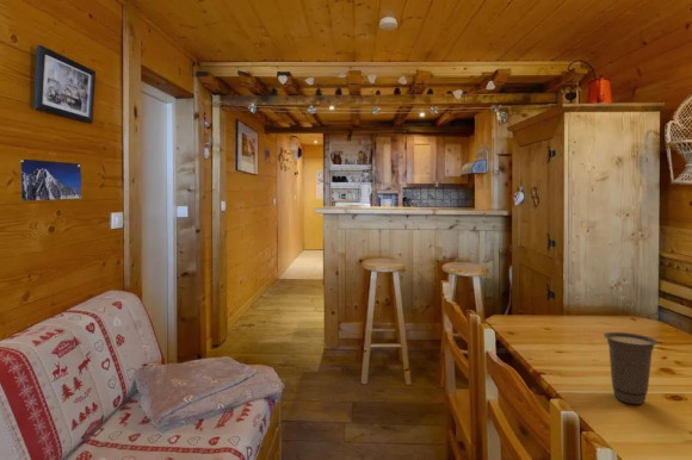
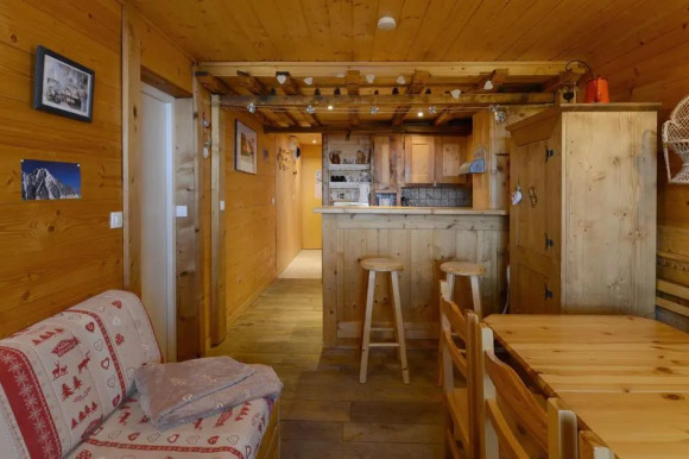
- cup [603,331,659,405]
